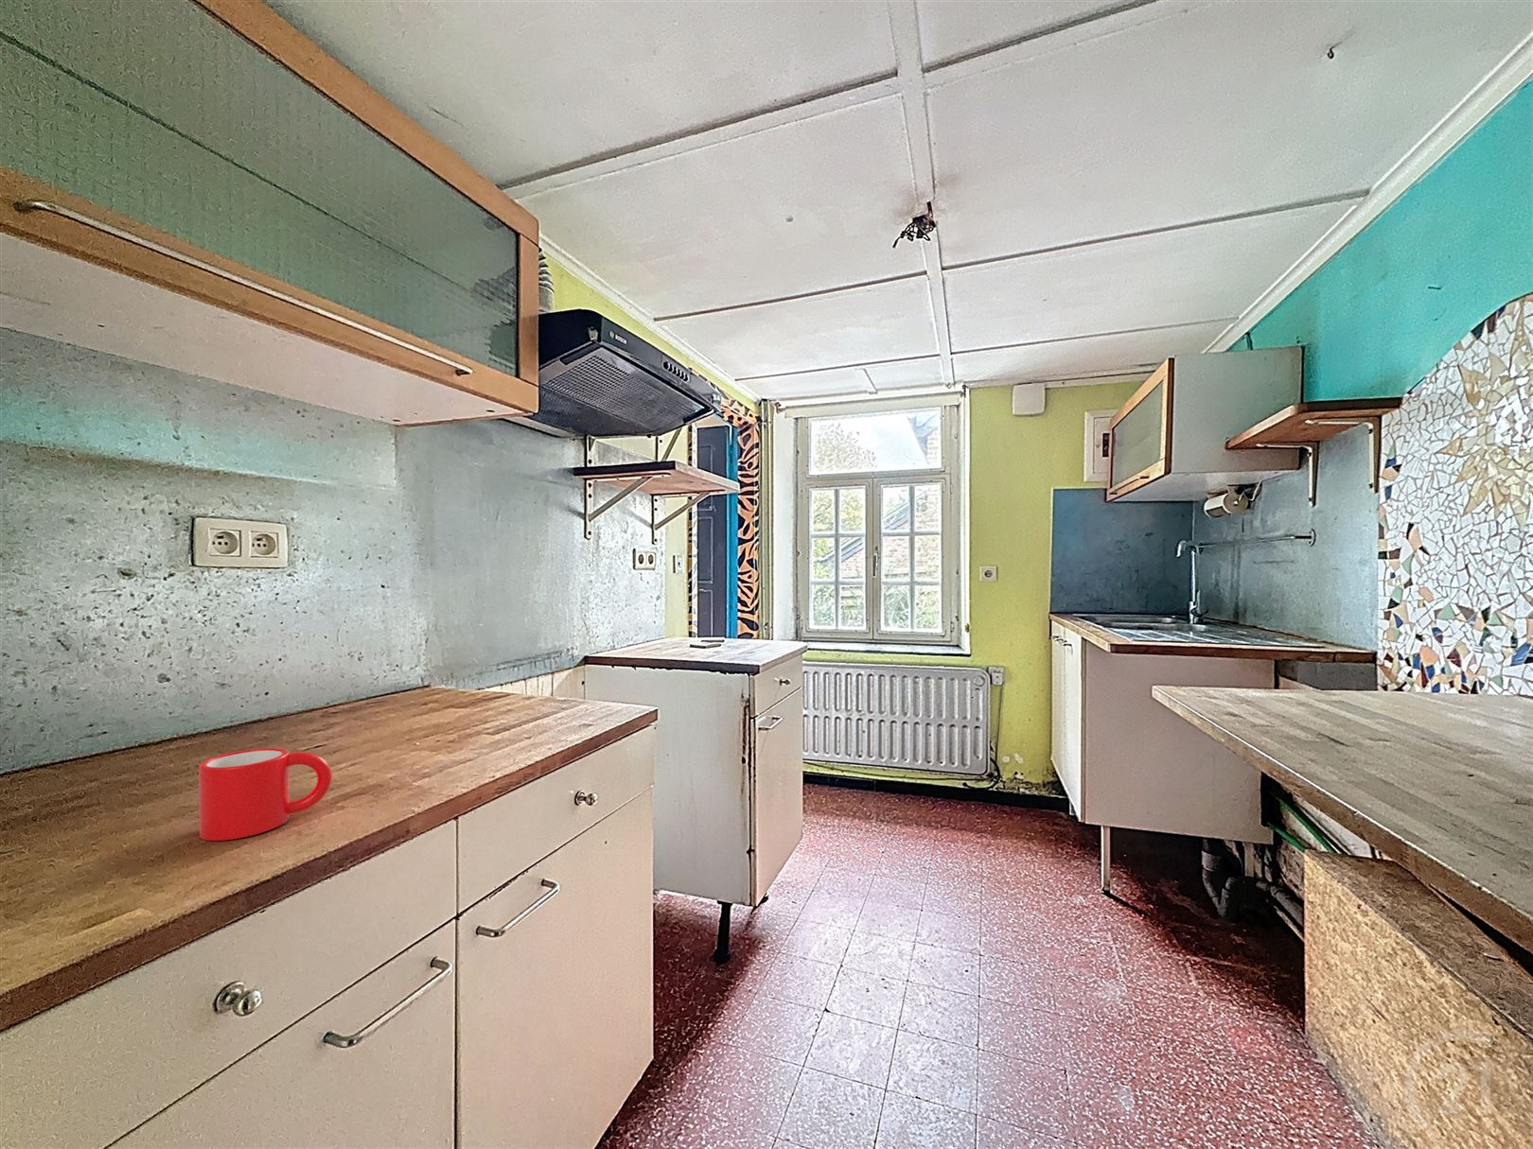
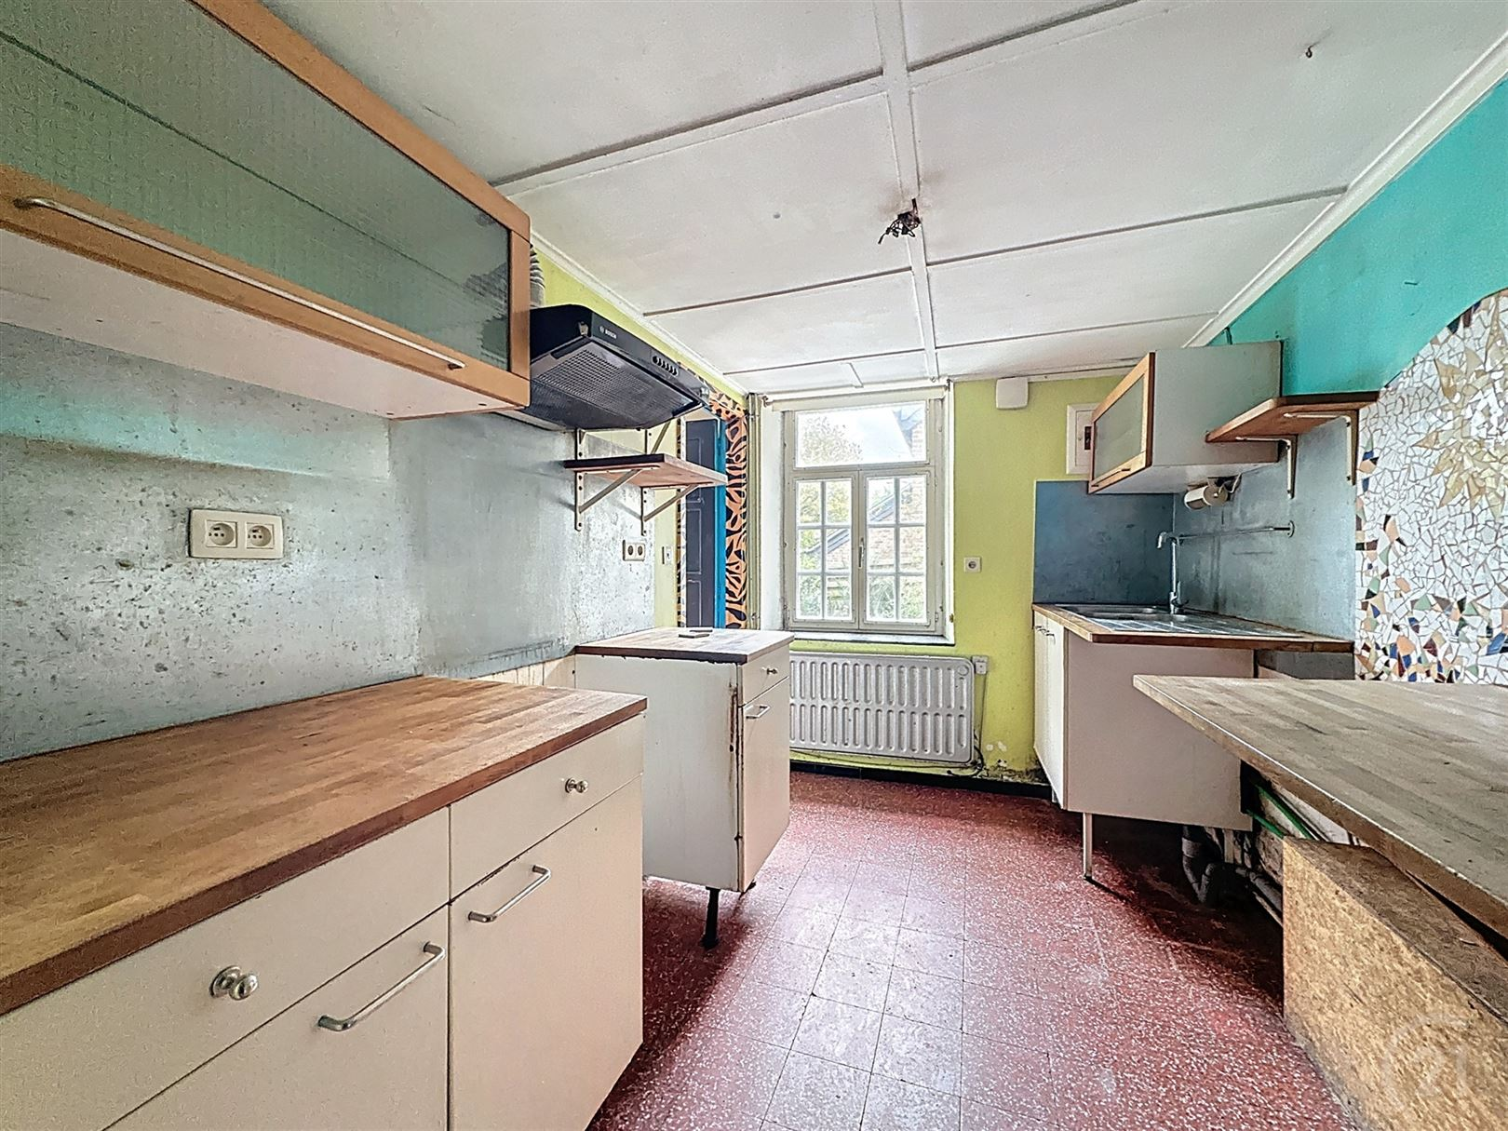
- mug [198,747,333,841]
